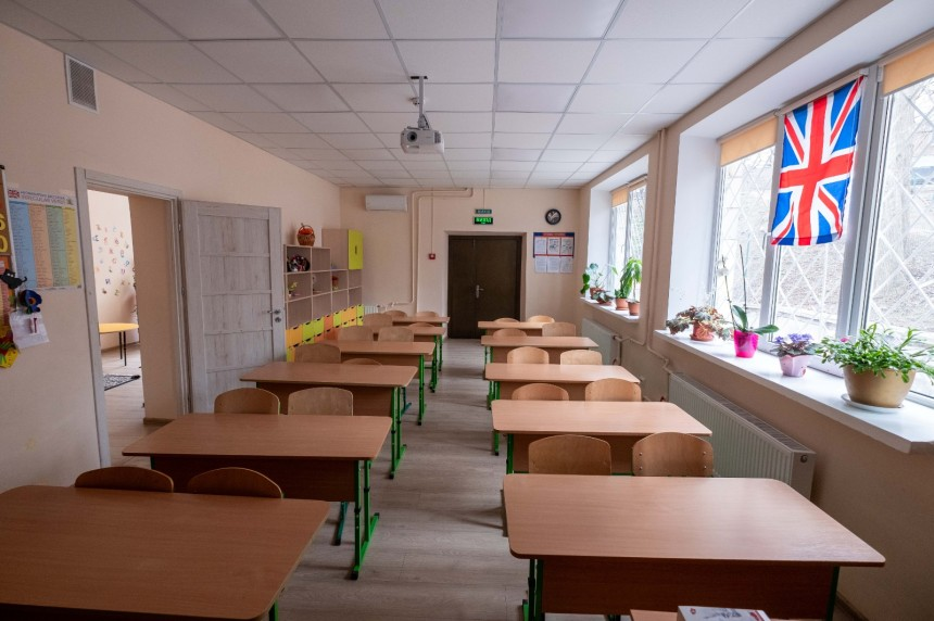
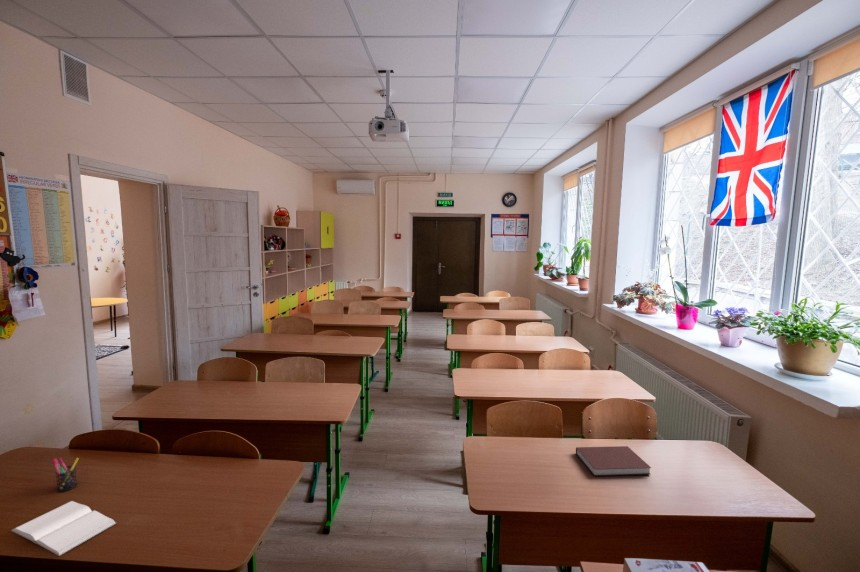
+ notebook [575,445,652,477]
+ pen holder [51,457,80,493]
+ book [10,500,117,557]
